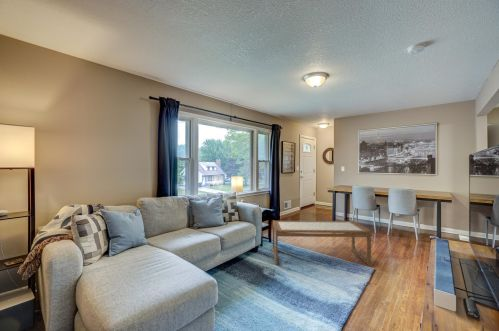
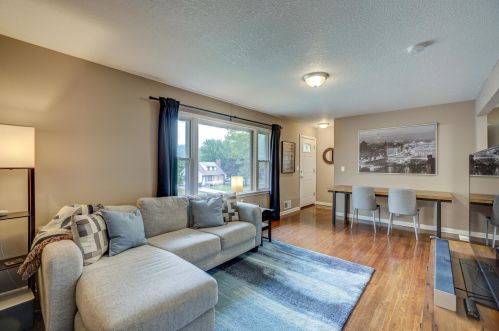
- coffee table [272,219,372,267]
